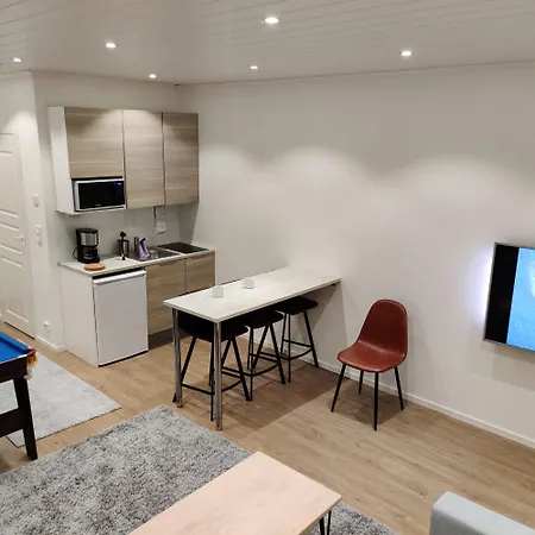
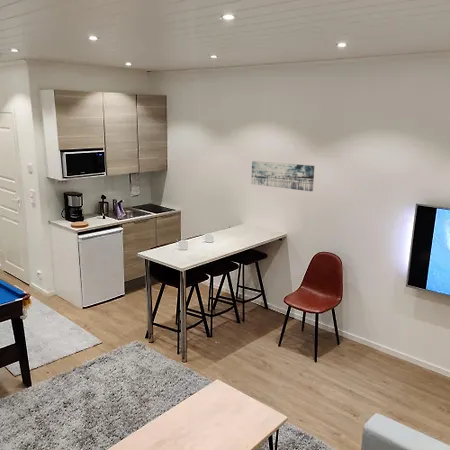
+ wall art [251,160,315,192]
